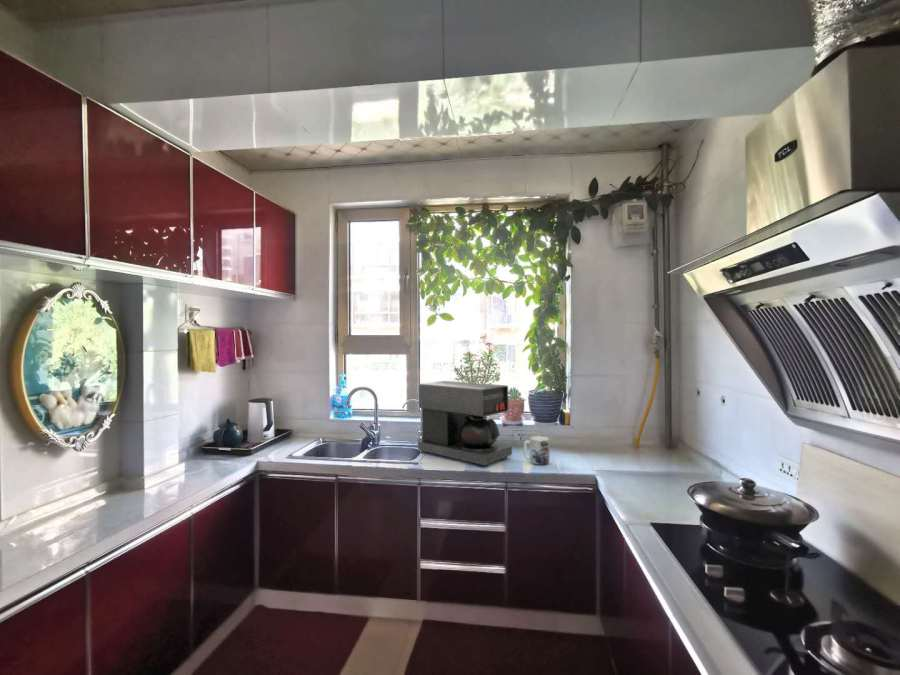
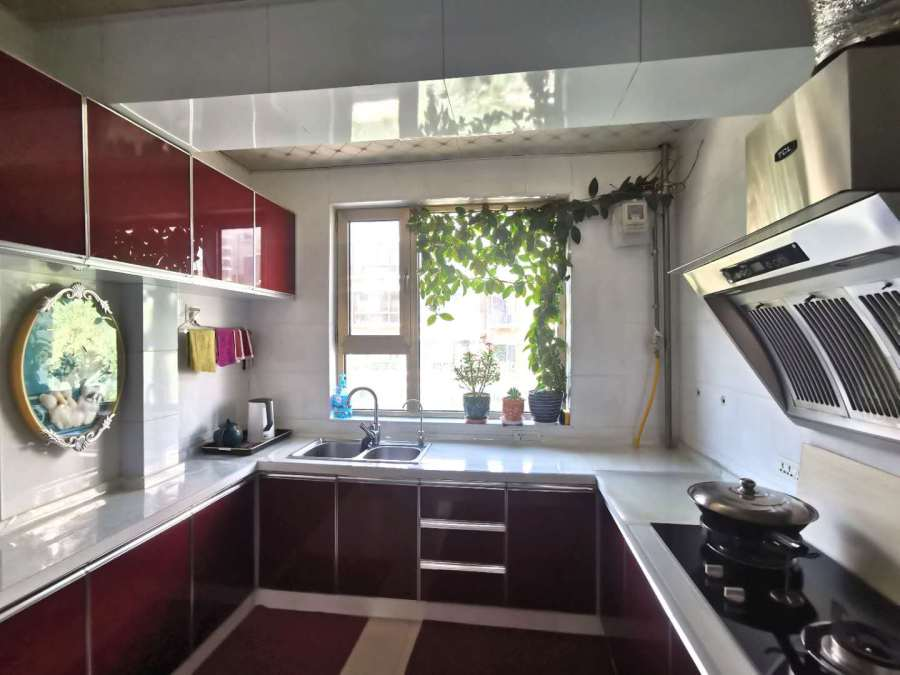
- mug [523,435,550,466]
- coffee maker [417,380,513,468]
